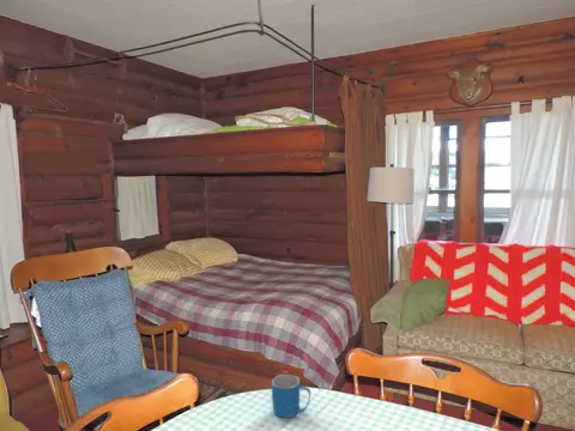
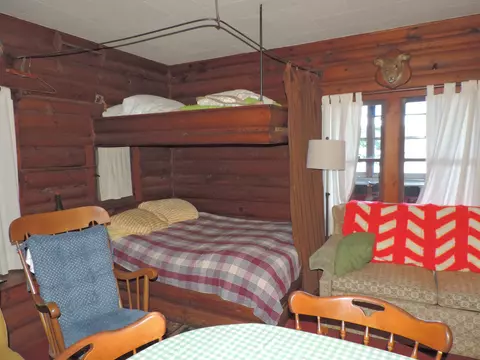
- mug [271,374,311,419]
